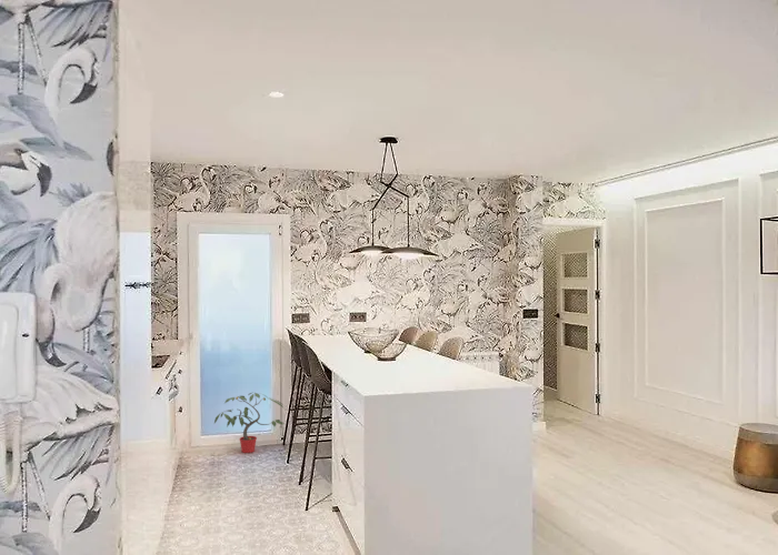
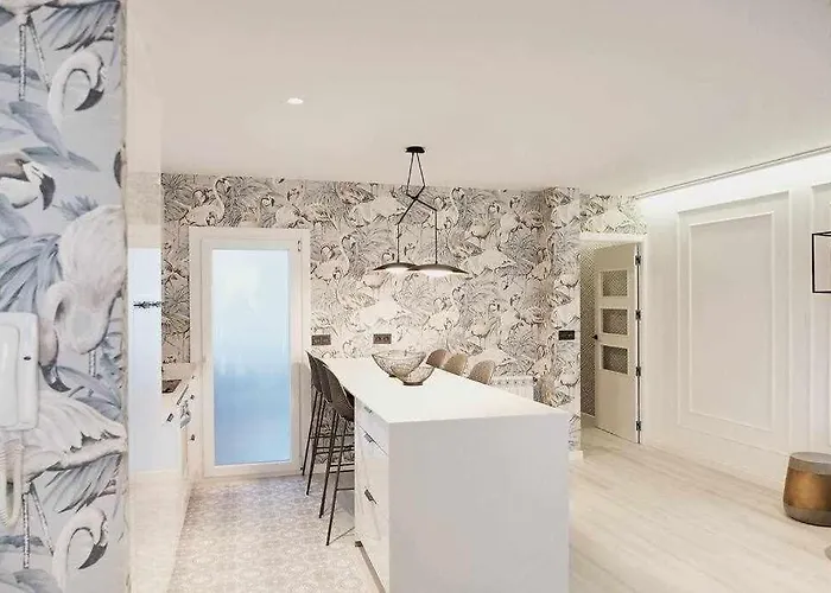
- potted plant [213,392,287,454]
